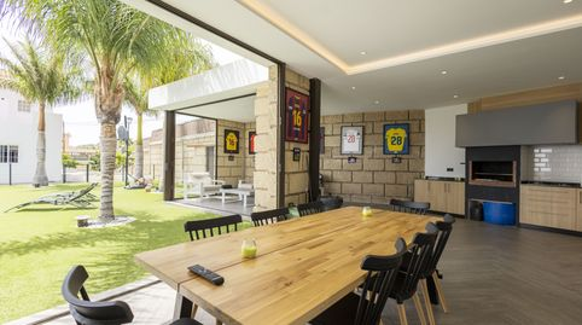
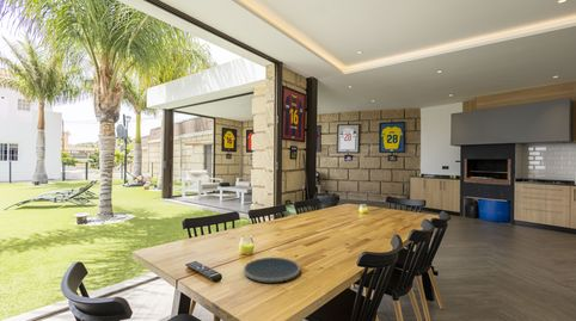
+ plate [243,257,301,283]
